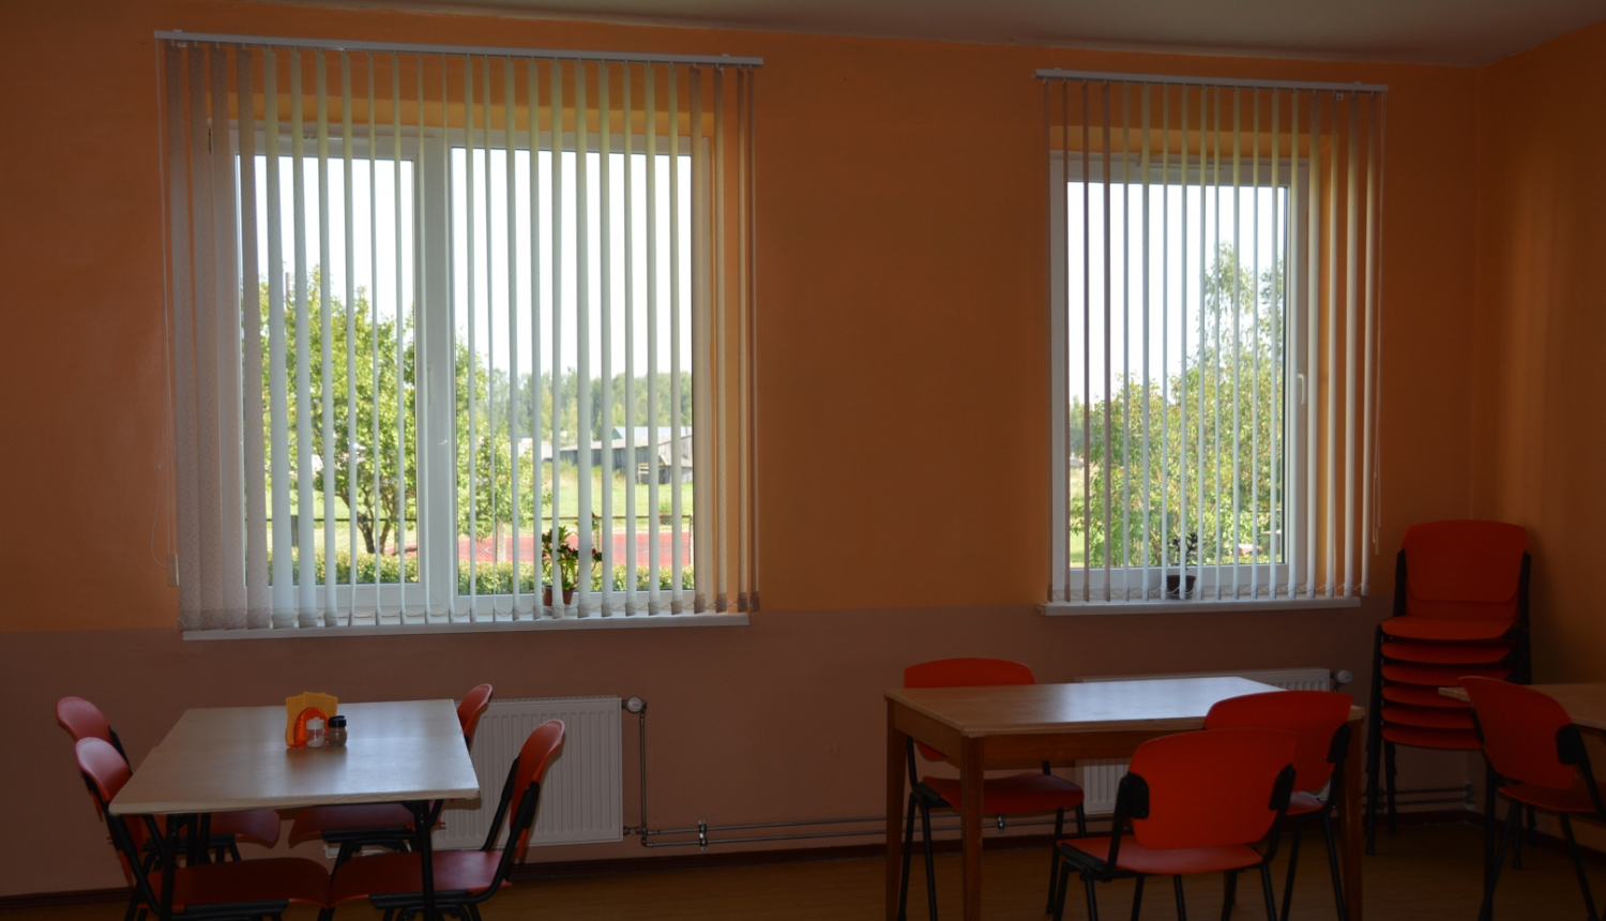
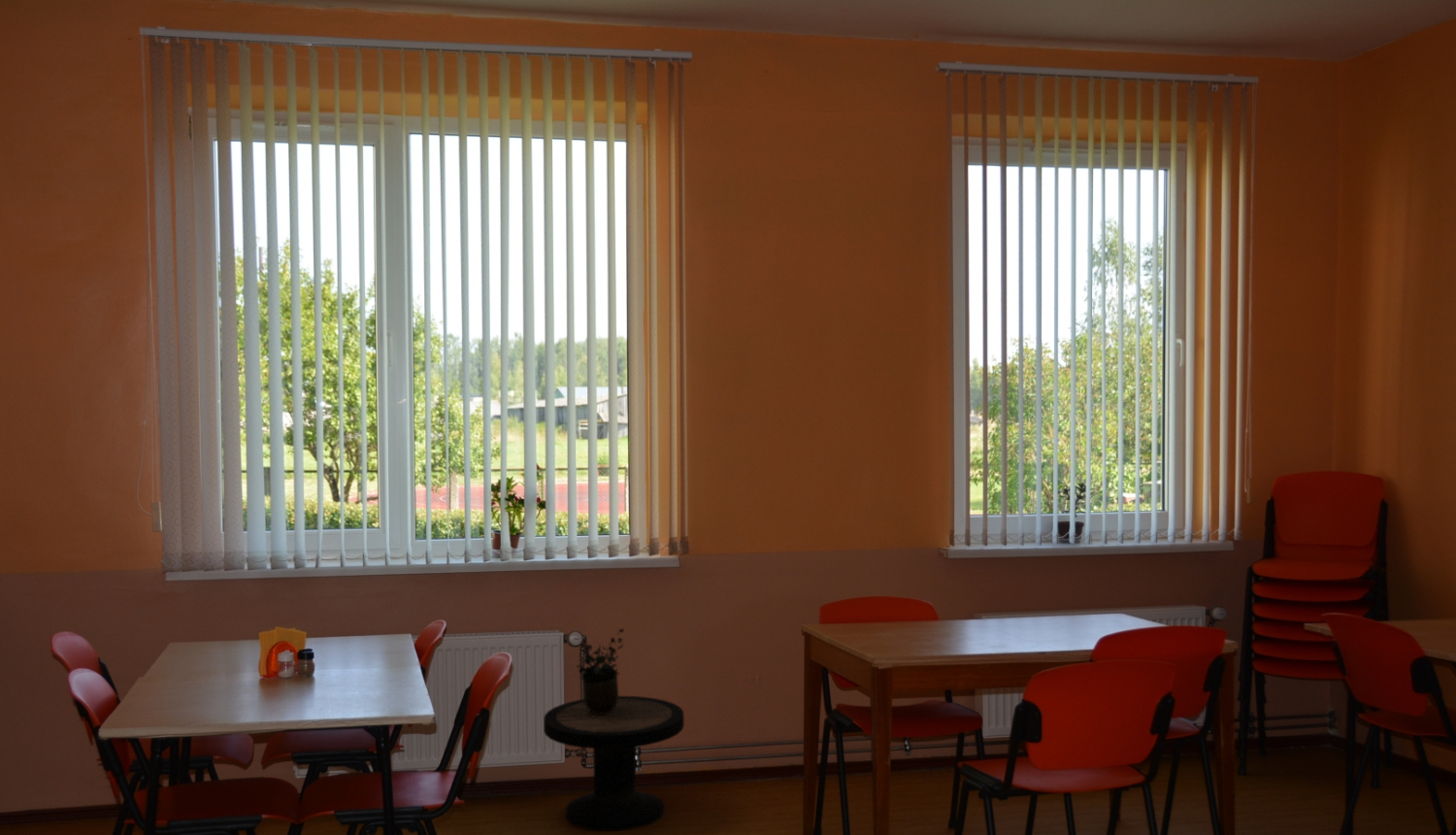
+ potted plant [576,628,625,715]
+ side table [543,695,685,832]
